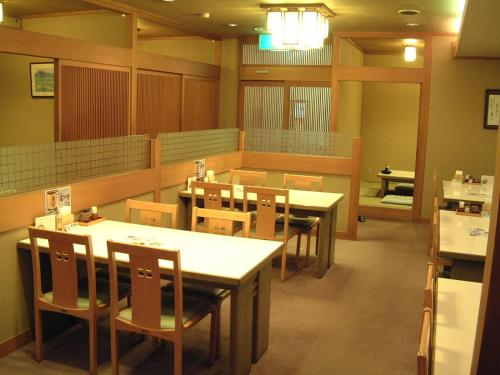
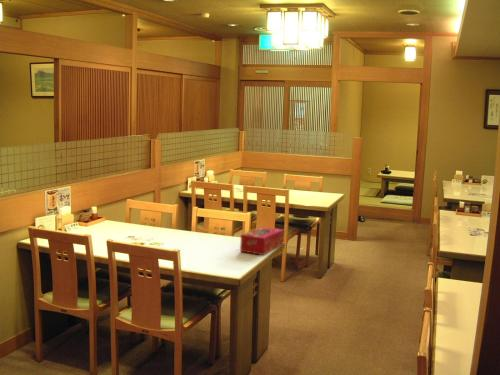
+ tissue box [239,226,285,256]
